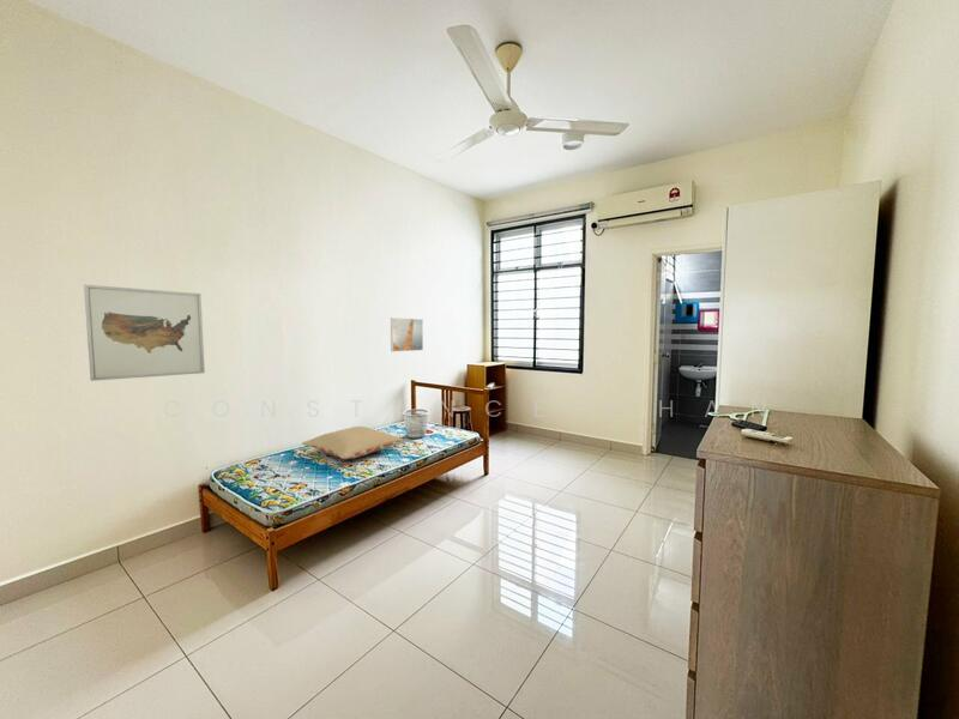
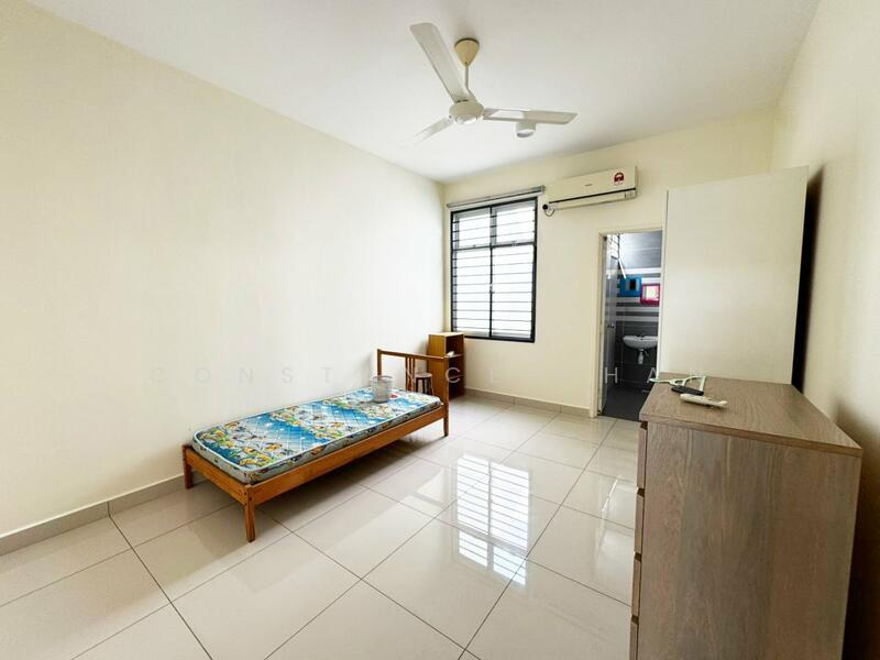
- wall art [83,284,206,382]
- pillow [301,425,404,460]
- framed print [390,316,424,352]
